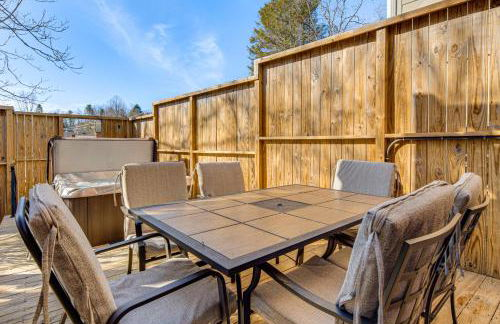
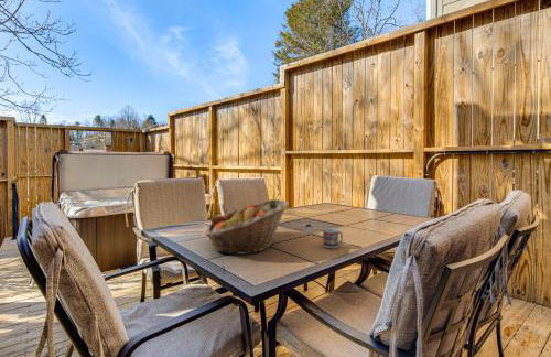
+ cup [322,227,344,249]
+ fruit basket [205,198,290,256]
